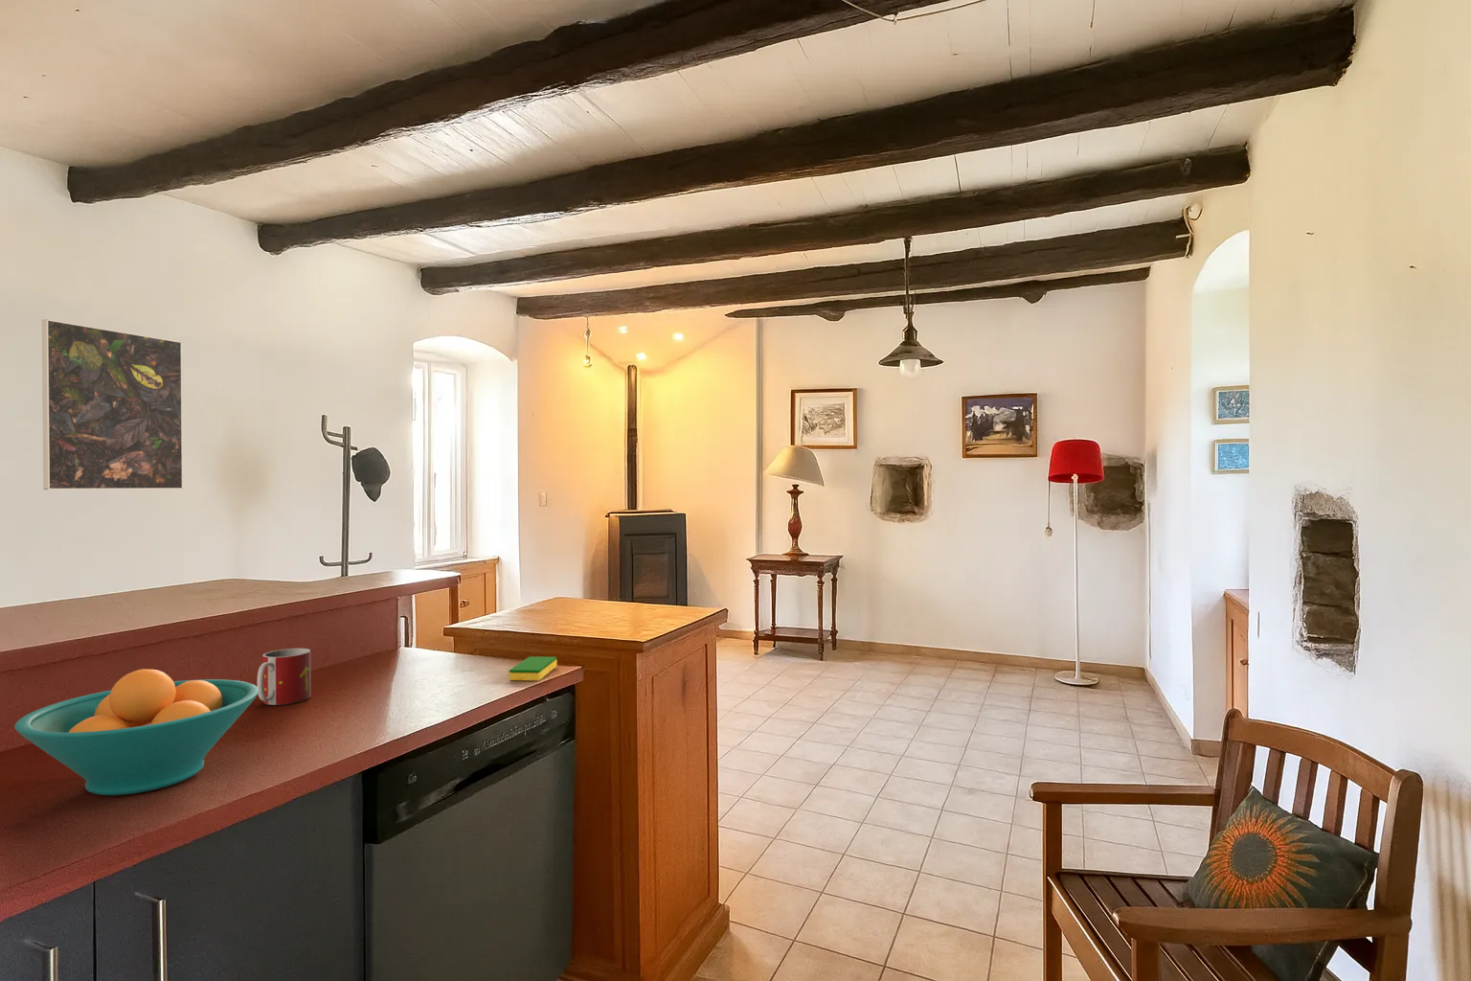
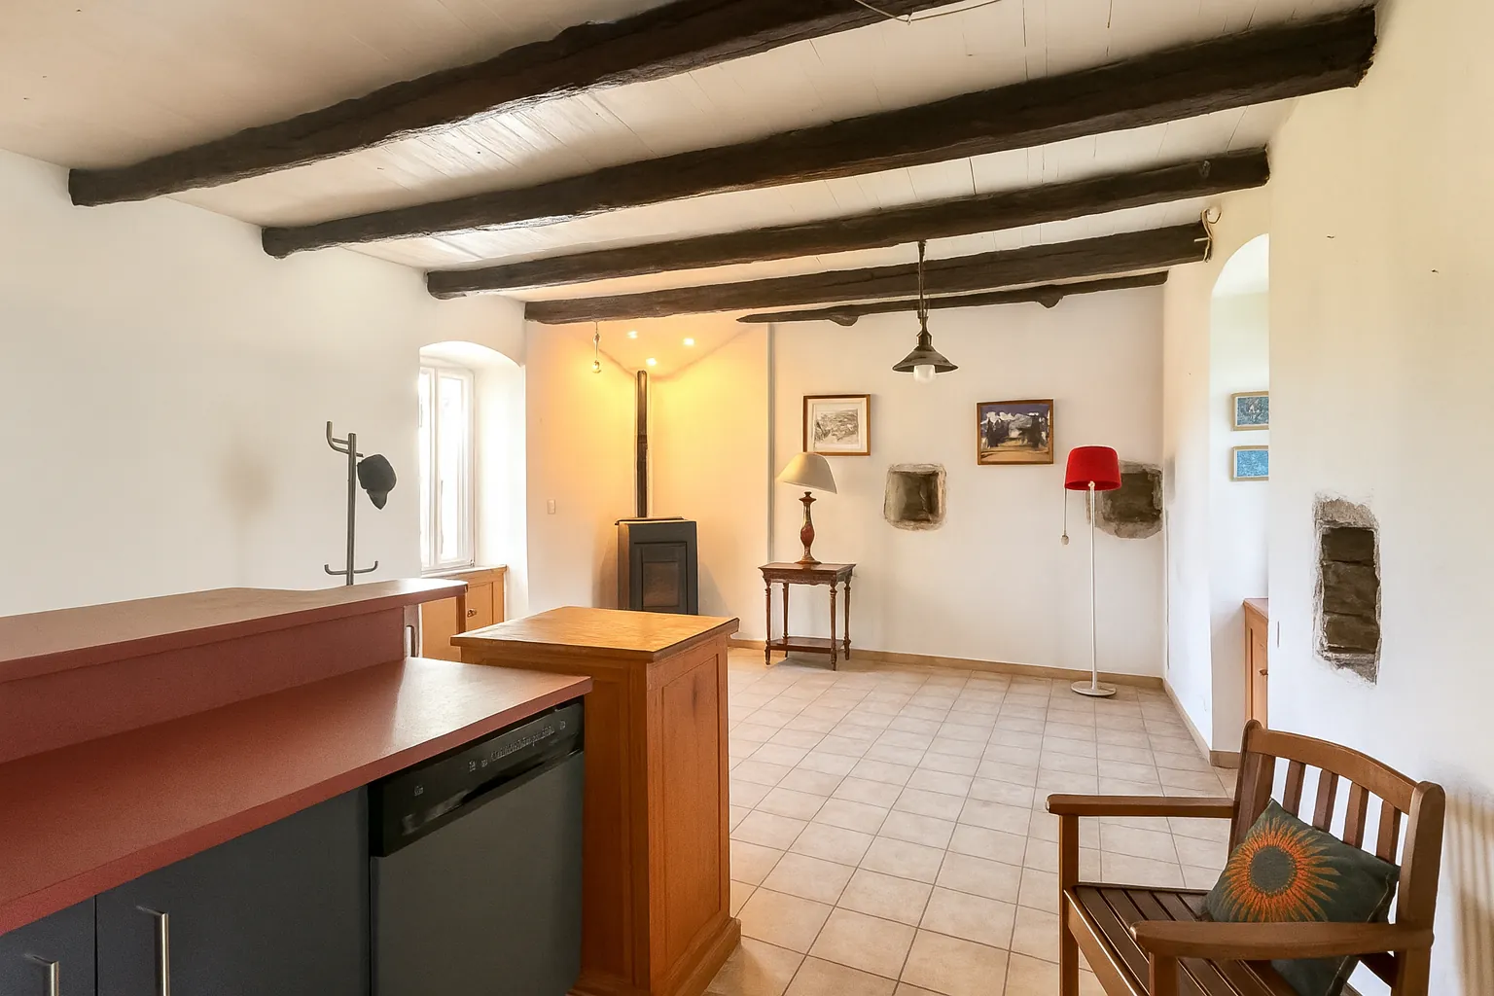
- dish sponge [509,655,557,681]
- mug [257,647,312,706]
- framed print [42,318,184,490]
- fruit bowl [13,668,258,796]
